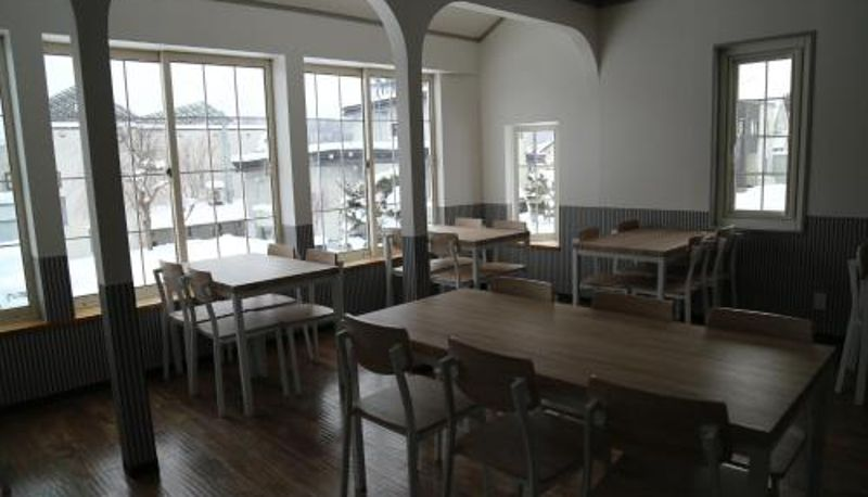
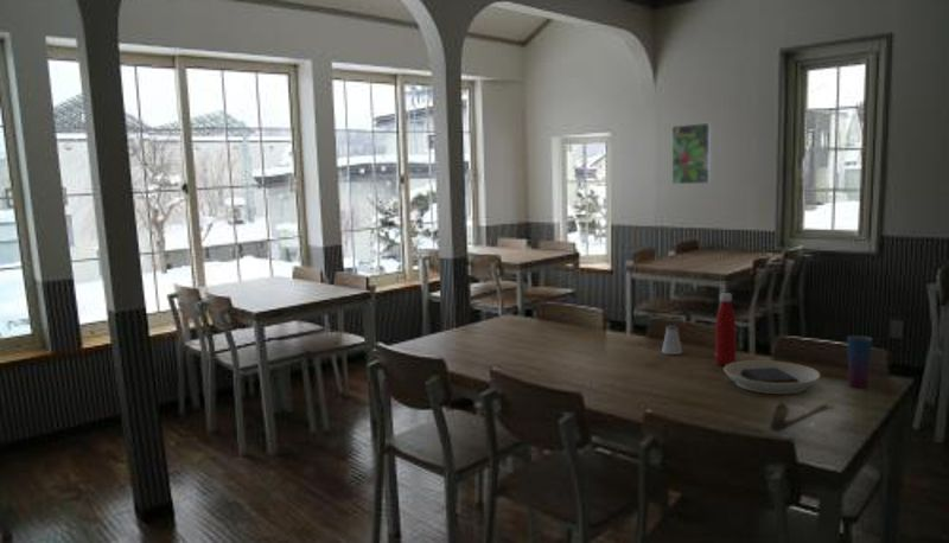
+ cup [846,334,873,389]
+ saltshaker [661,324,683,356]
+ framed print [671,122,712,186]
+ plate [722,359,821,395]
+ spoon [769,401,835,433]
+ bottle [714,292,737,366]
